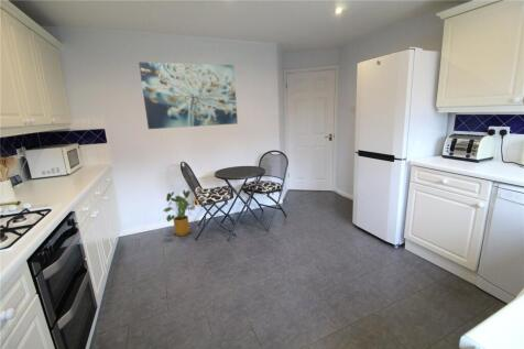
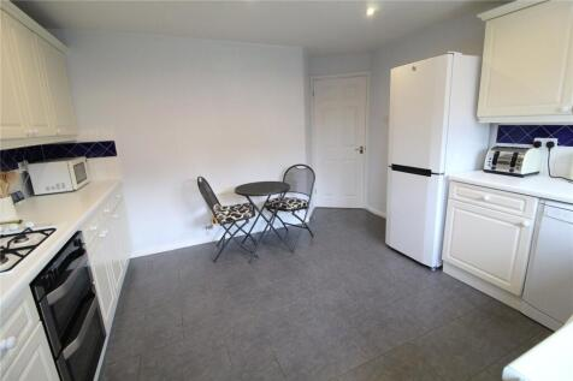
- house plant [162,189,192,237]
- wall art [138,61,239,130]
